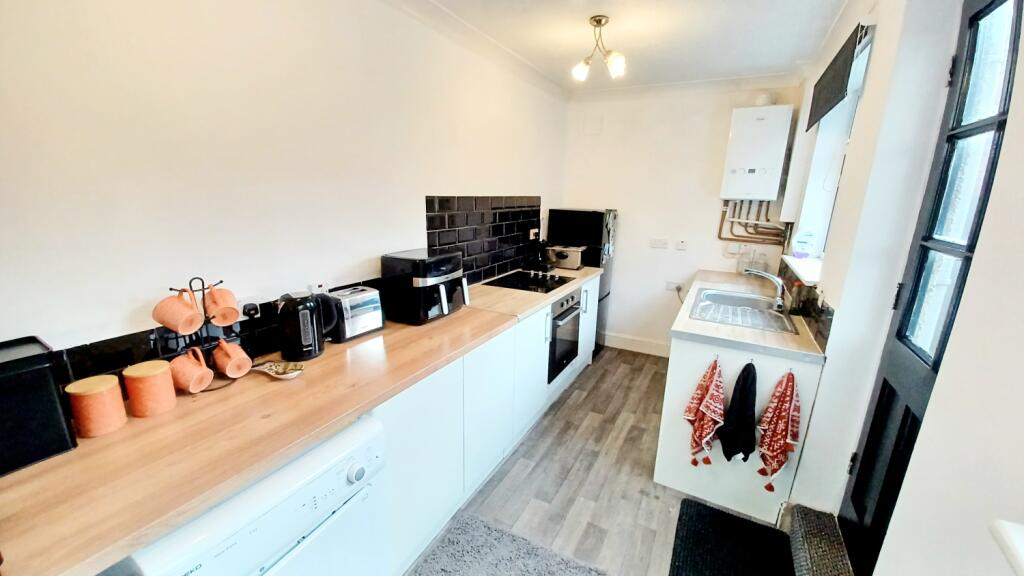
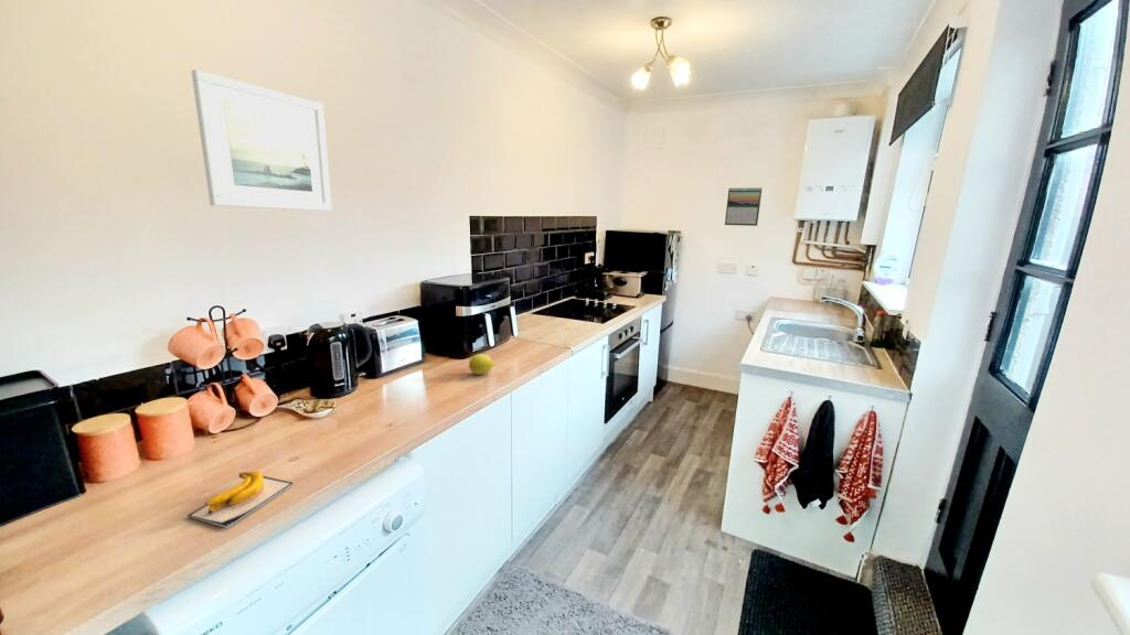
+ banana [186,470,296,528]
+ calendar [724,186,764,227]
+ lemon [468,353,495,376]
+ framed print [190,68,333,212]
